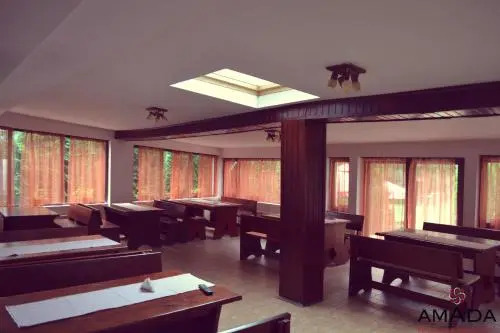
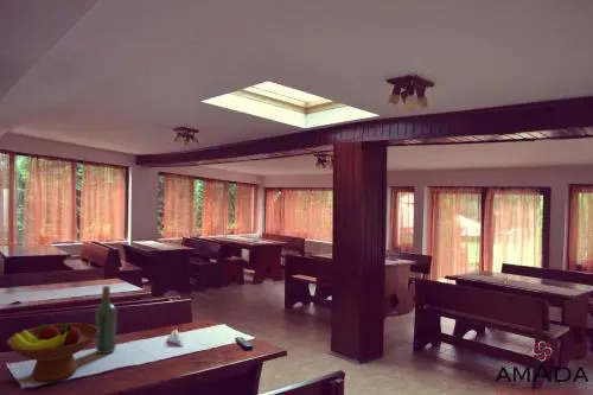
+ wine bottle [95,285,117,355]
+ fruit bowl [6,321,100,382]
